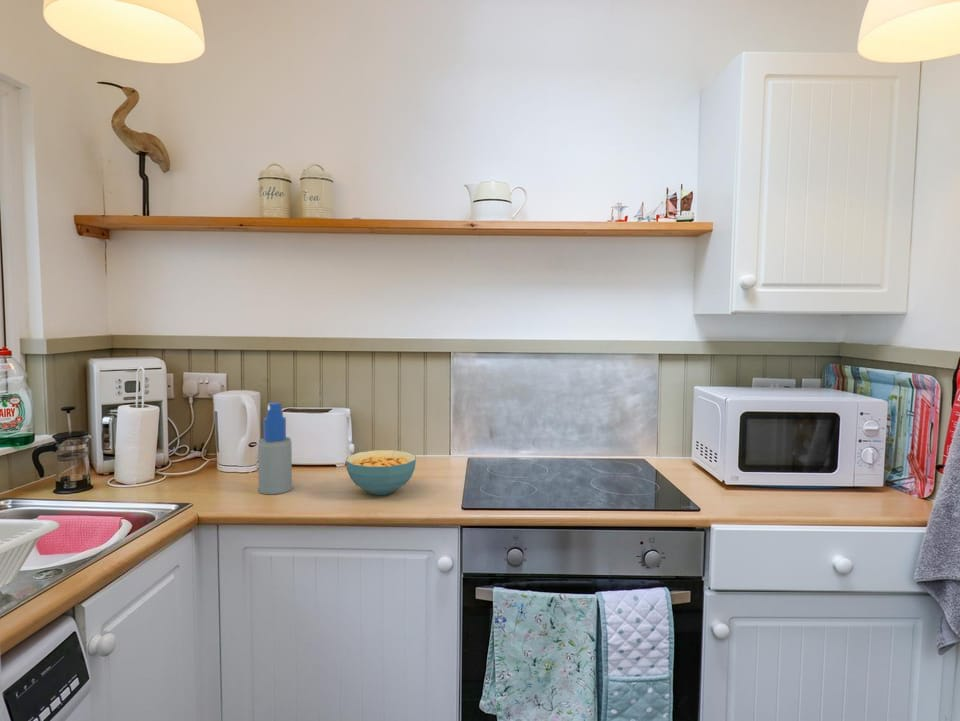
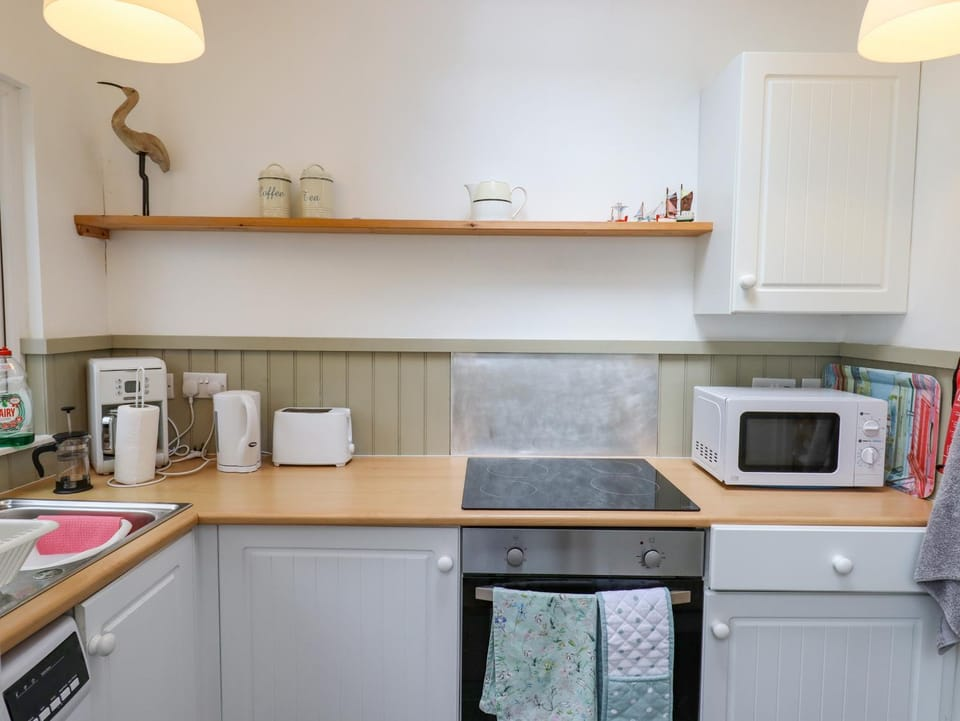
- cereal bowl [345,449,417,496]
- spray bottle [257,401,293,495]
